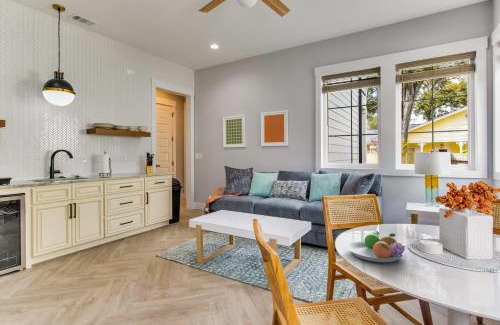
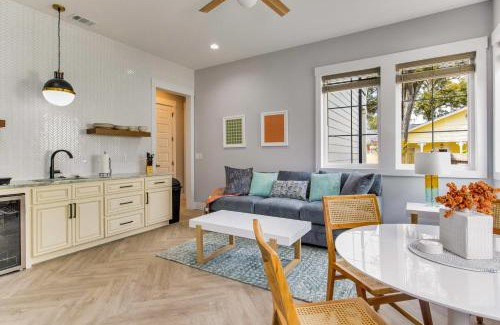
- fruit bowl [345,230,406,263]
